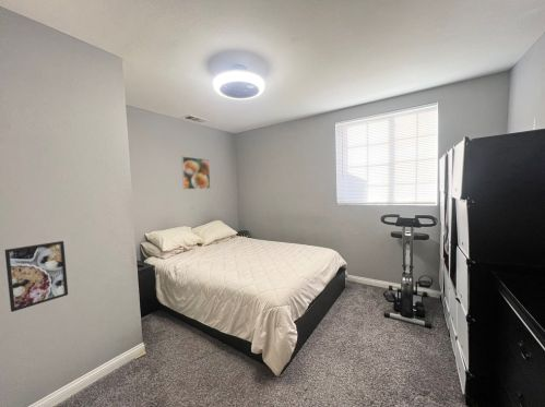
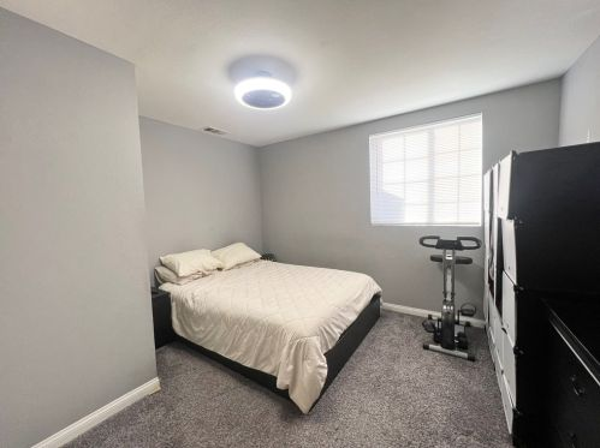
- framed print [180,155,212,190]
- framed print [4,240,69,313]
